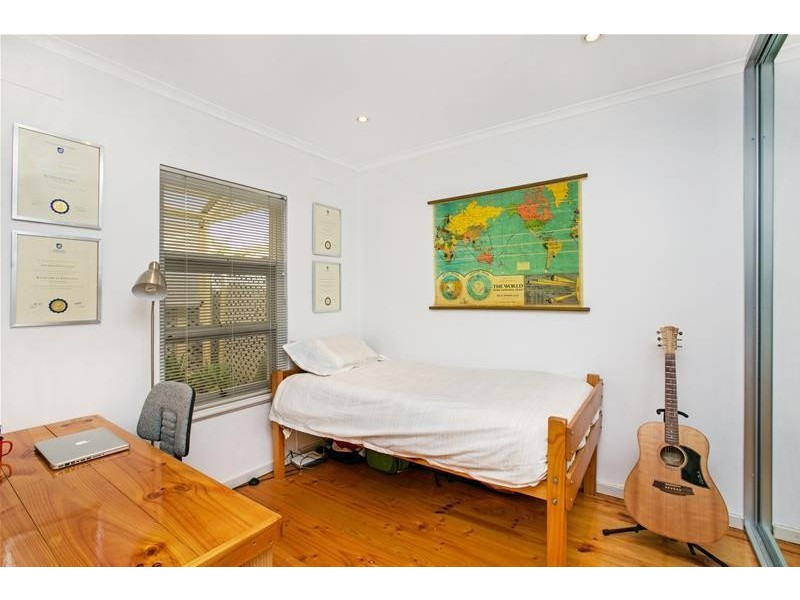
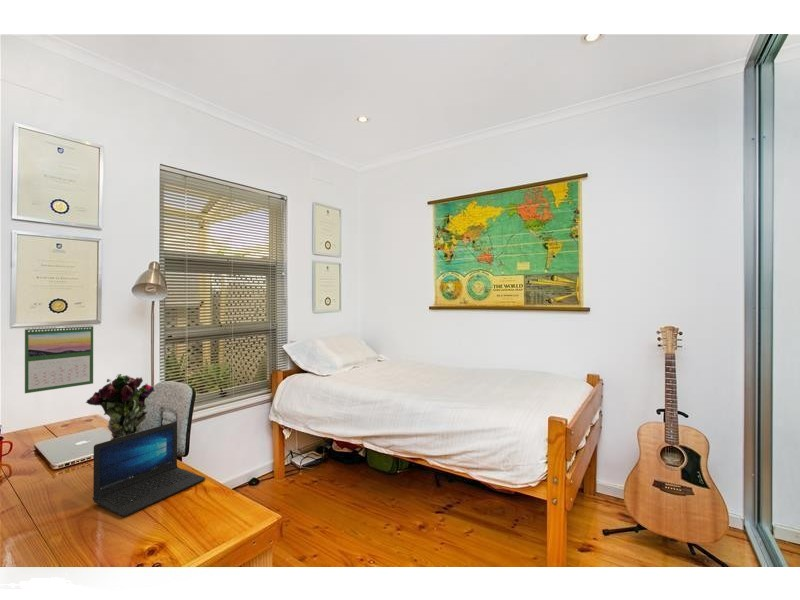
+ calendar [24,324,94,394]
+ flower [85,373,156,440]
+ laptop [92,421,206,518]
